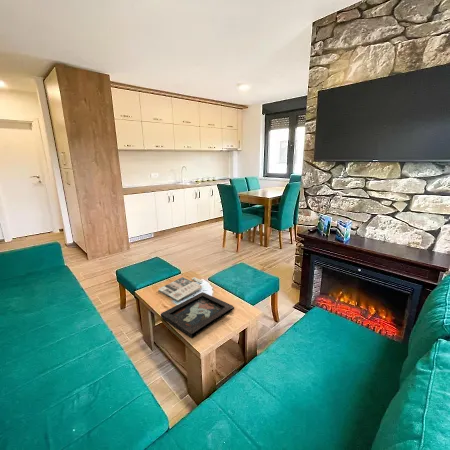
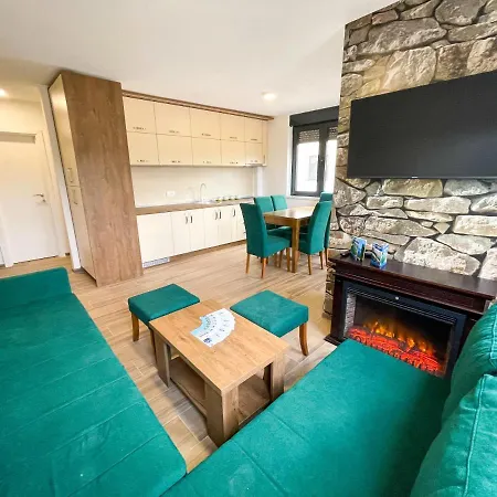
- decorative tray [160,291,235,338]
- magazine [157,276,203,303]
